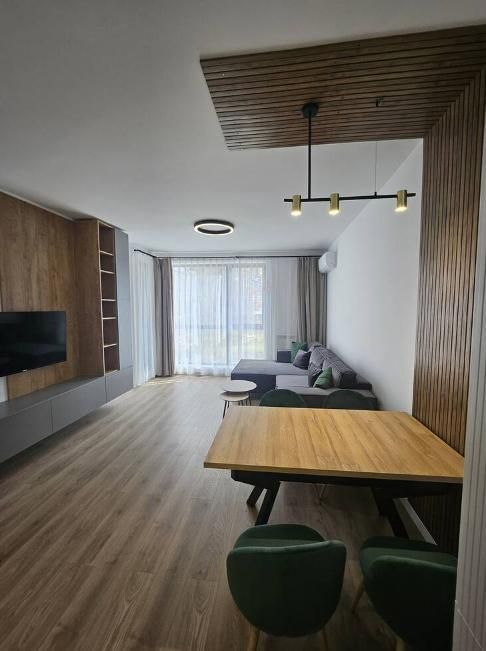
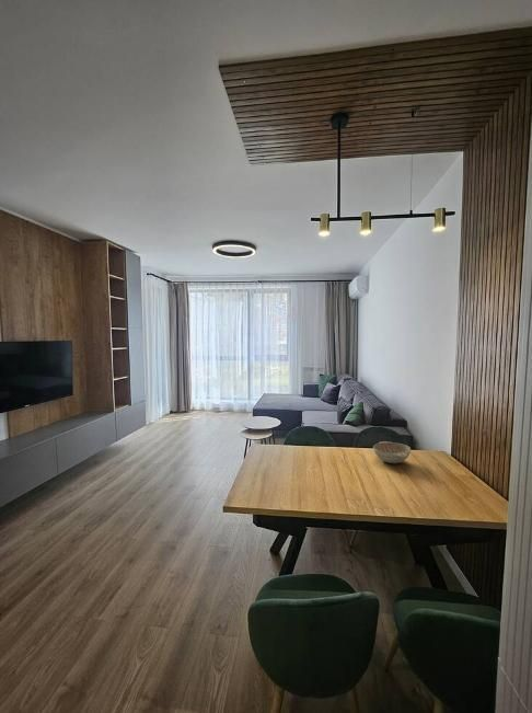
+ decorative bowl [372,440,412,464]
